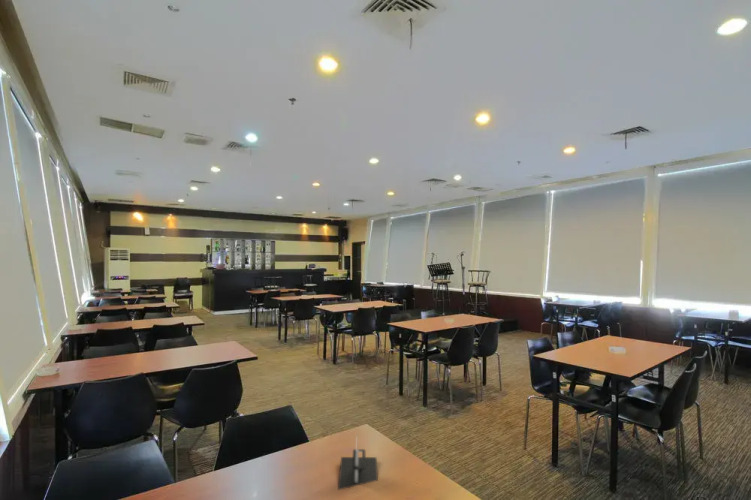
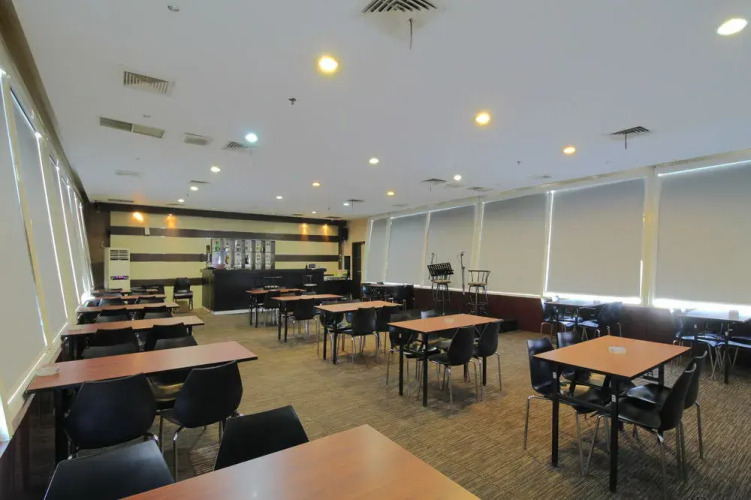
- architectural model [337,435,379,491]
